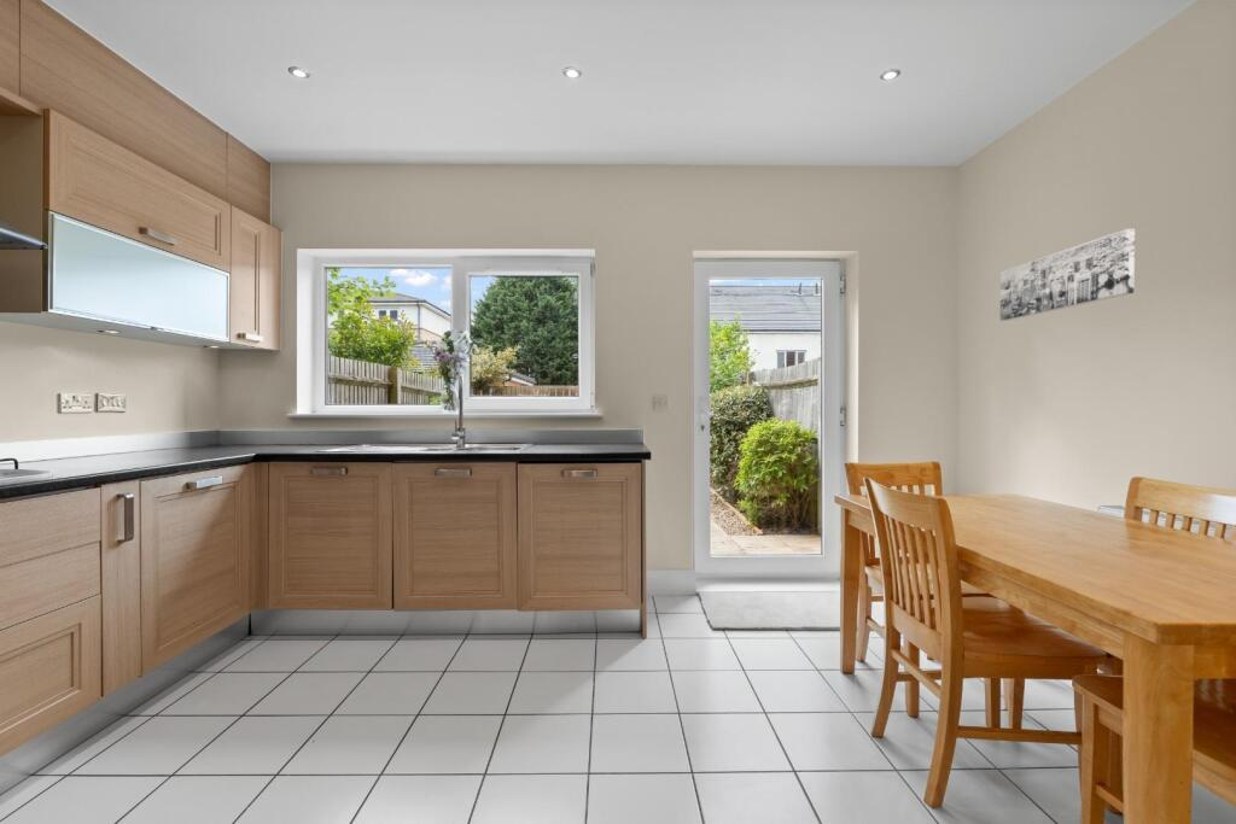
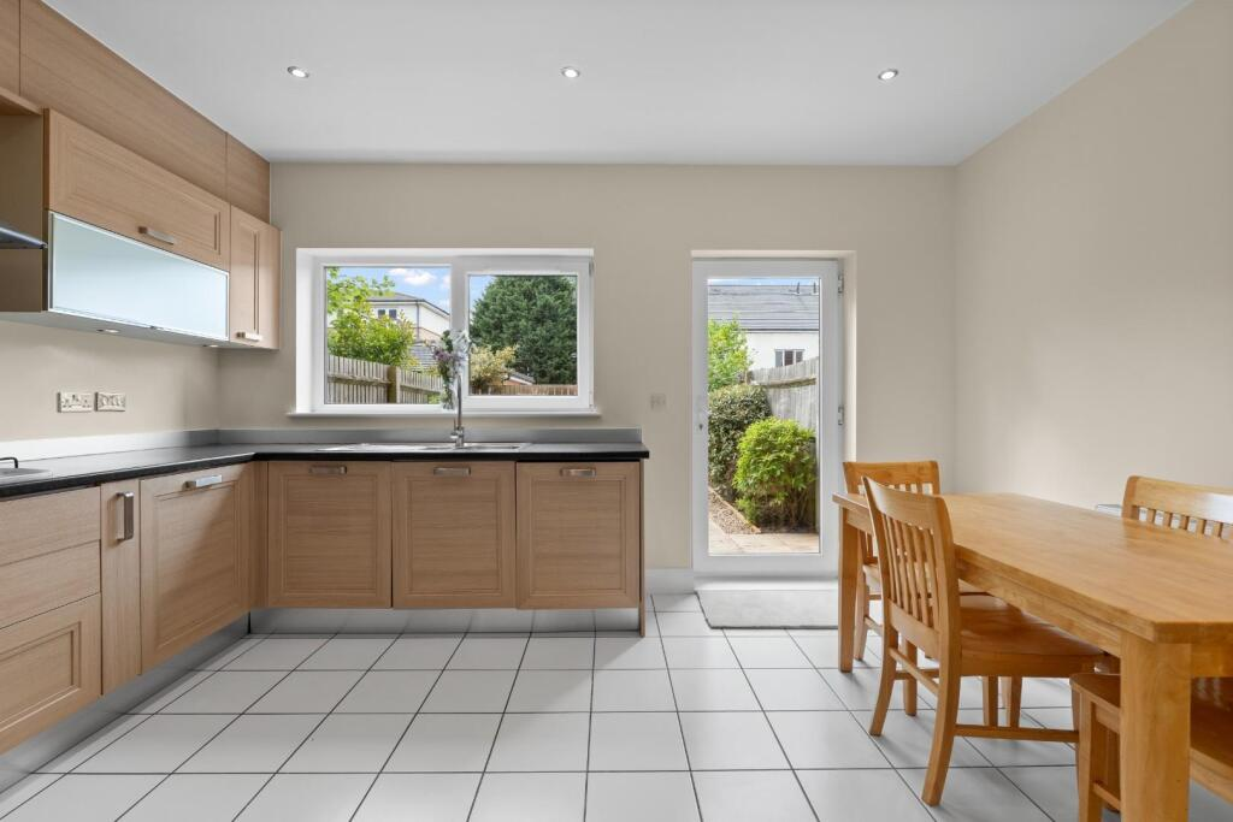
- wall art [999,228,1136,322]
